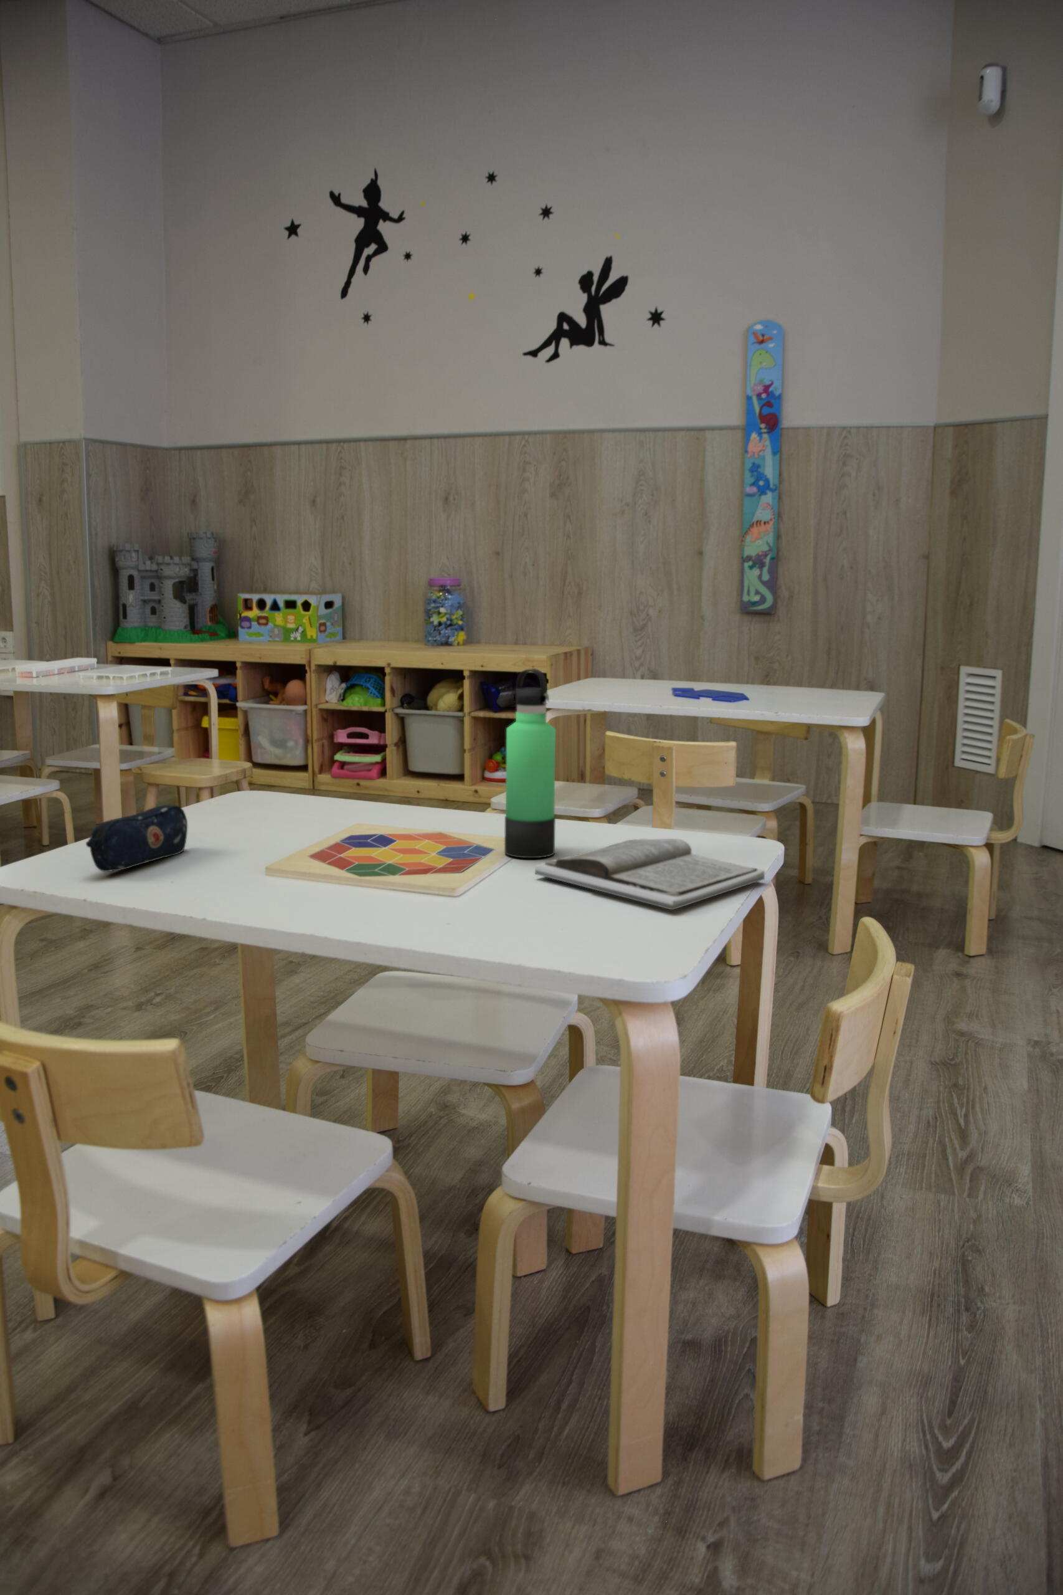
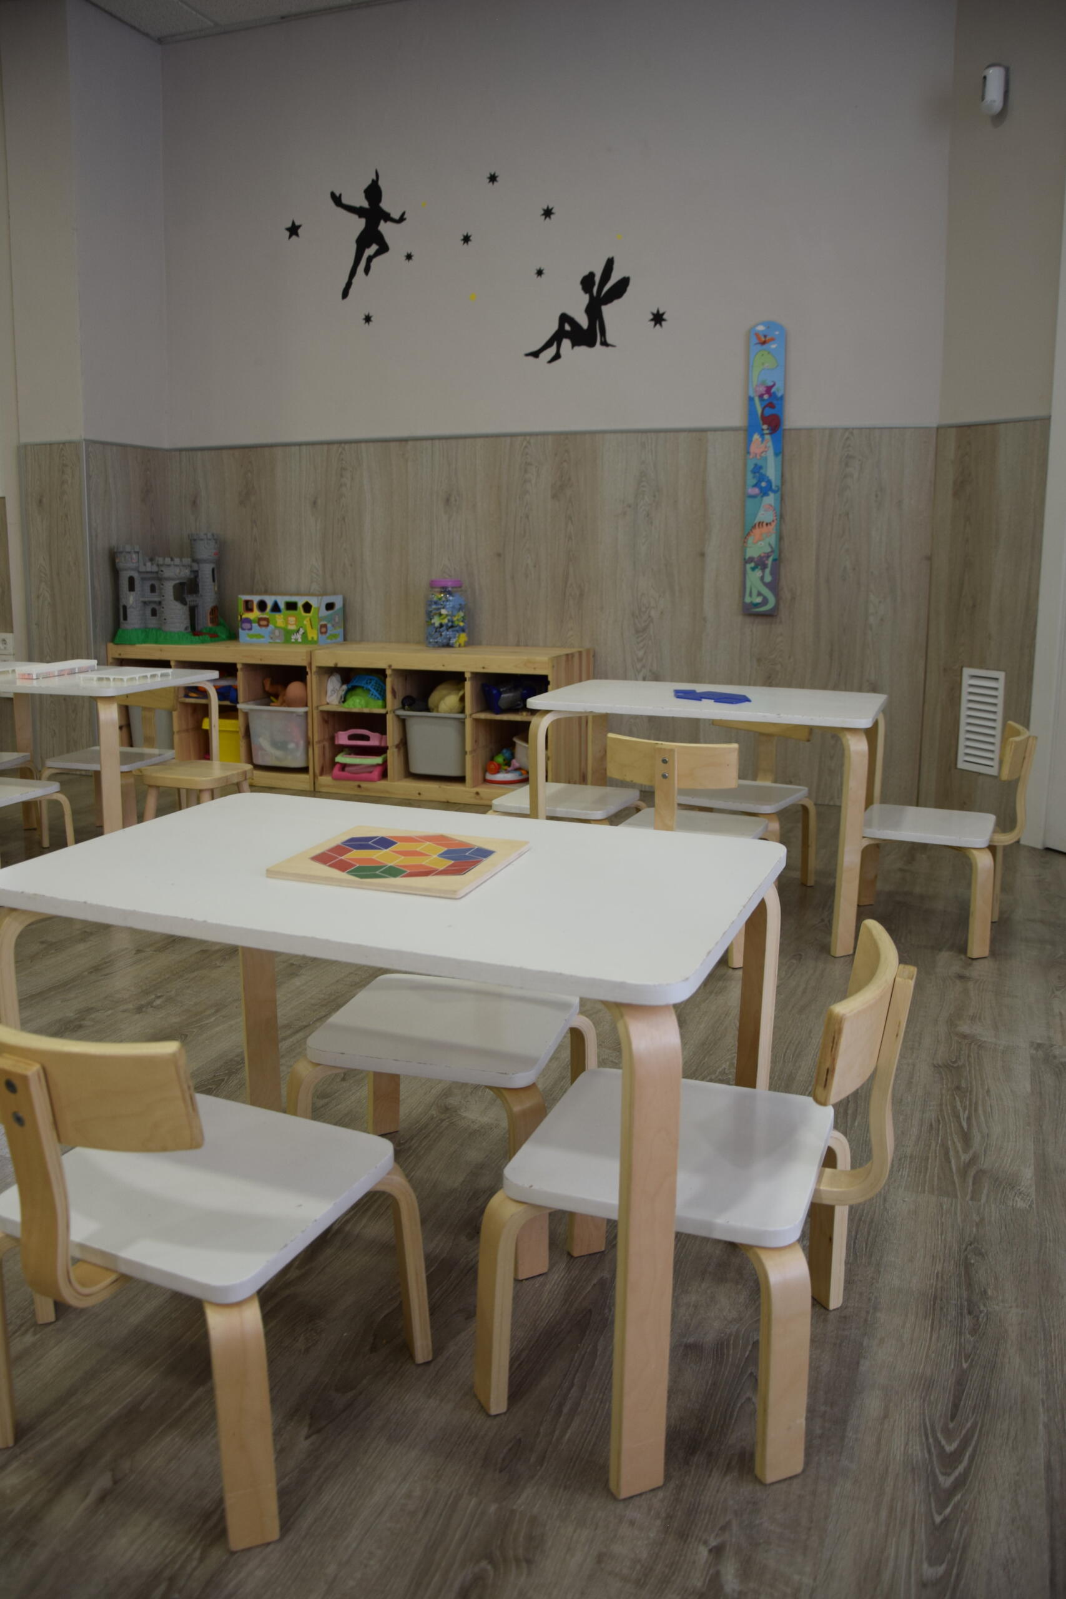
- book [534,838,765,911]
- thermos bottle [504,668,556,858]
- pencil case [85,805,189,872]
